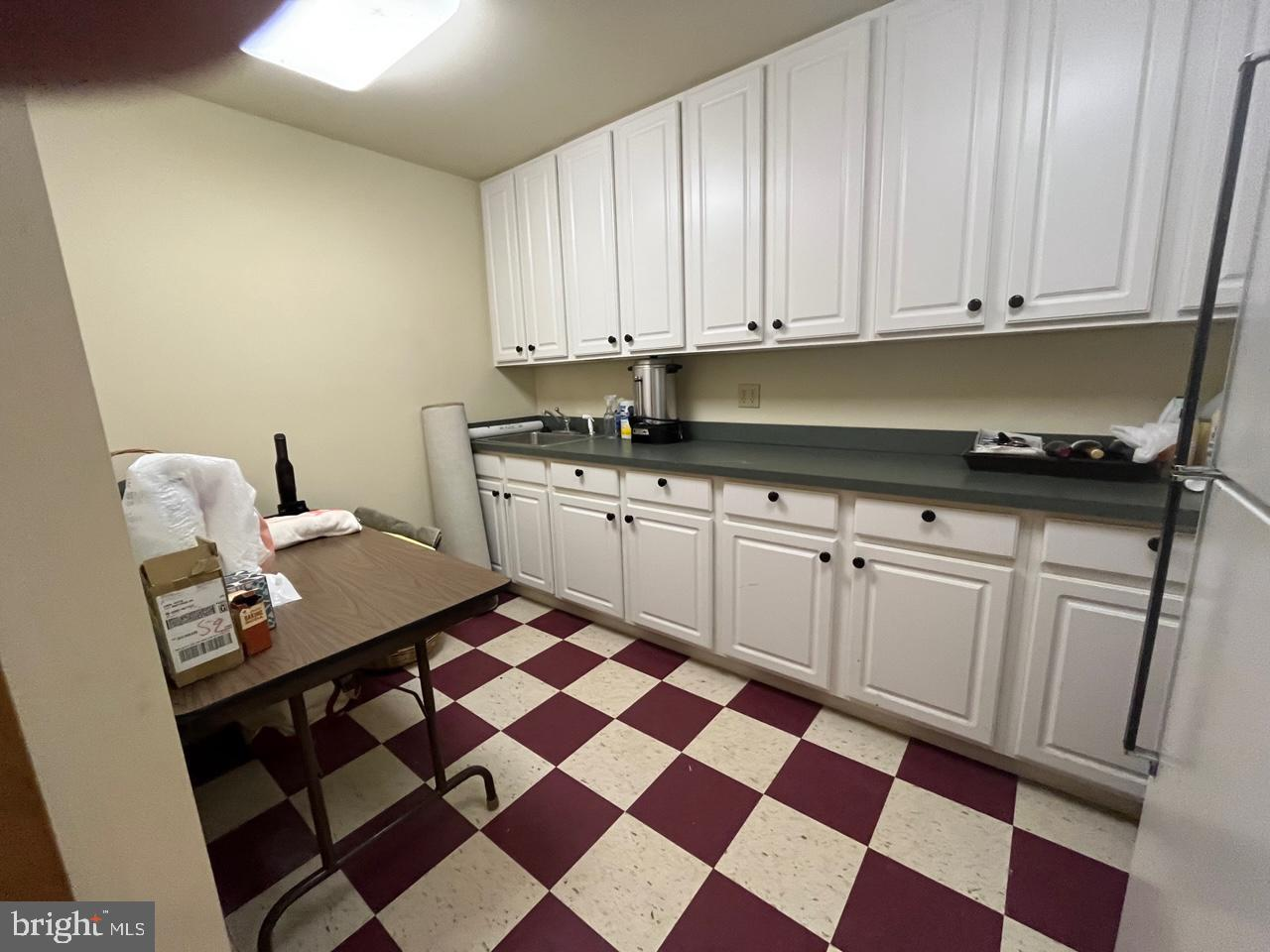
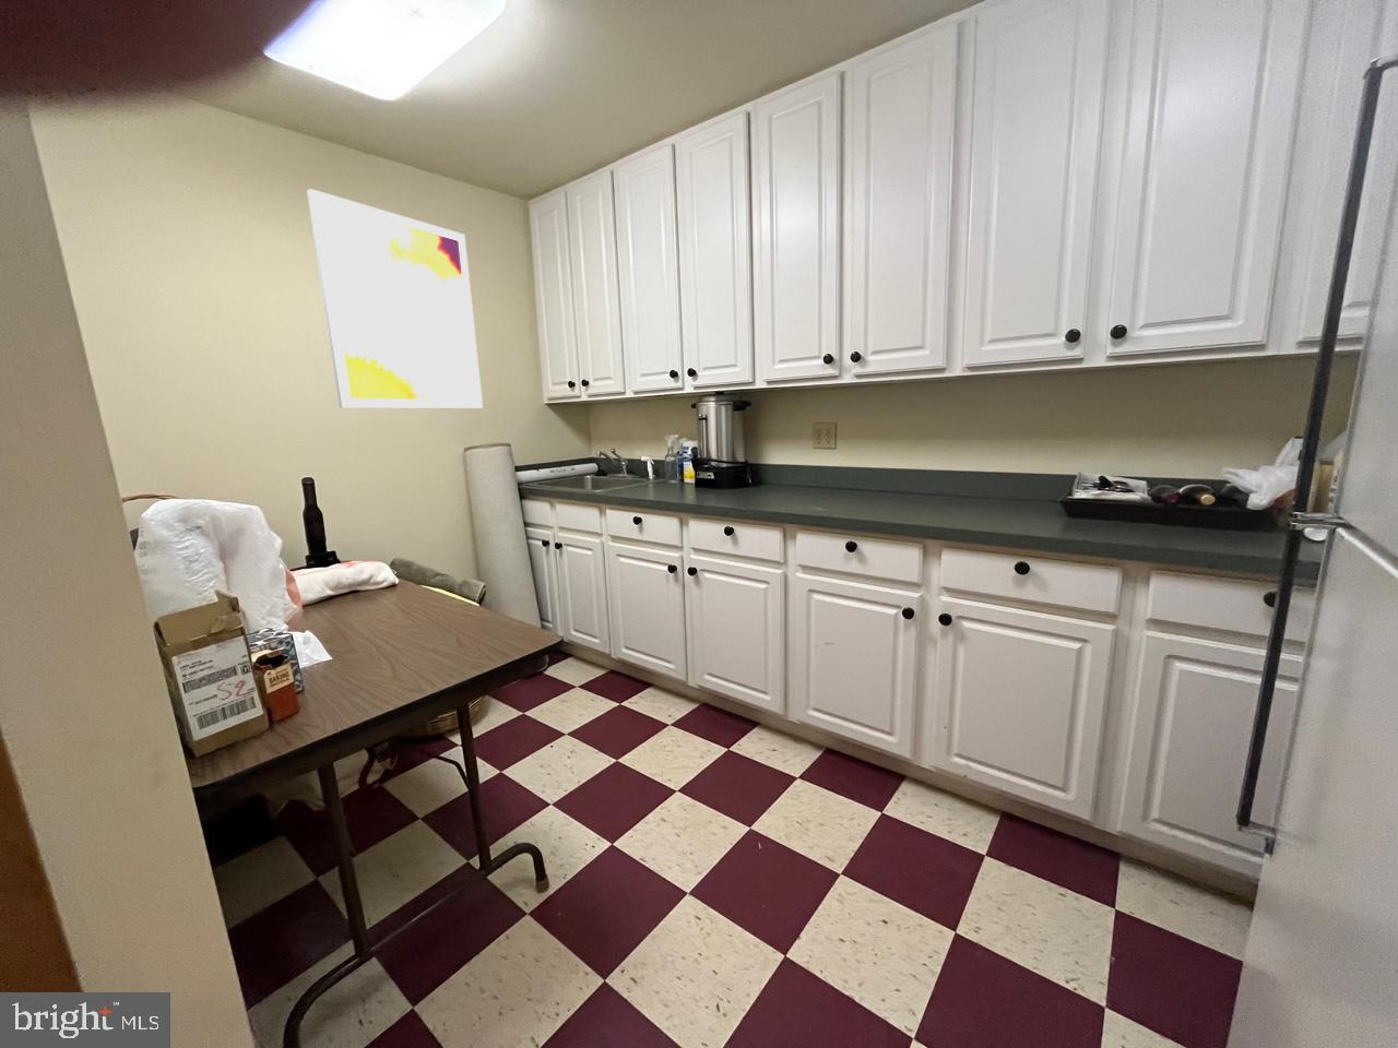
+ wall art [306,188,484,410]
